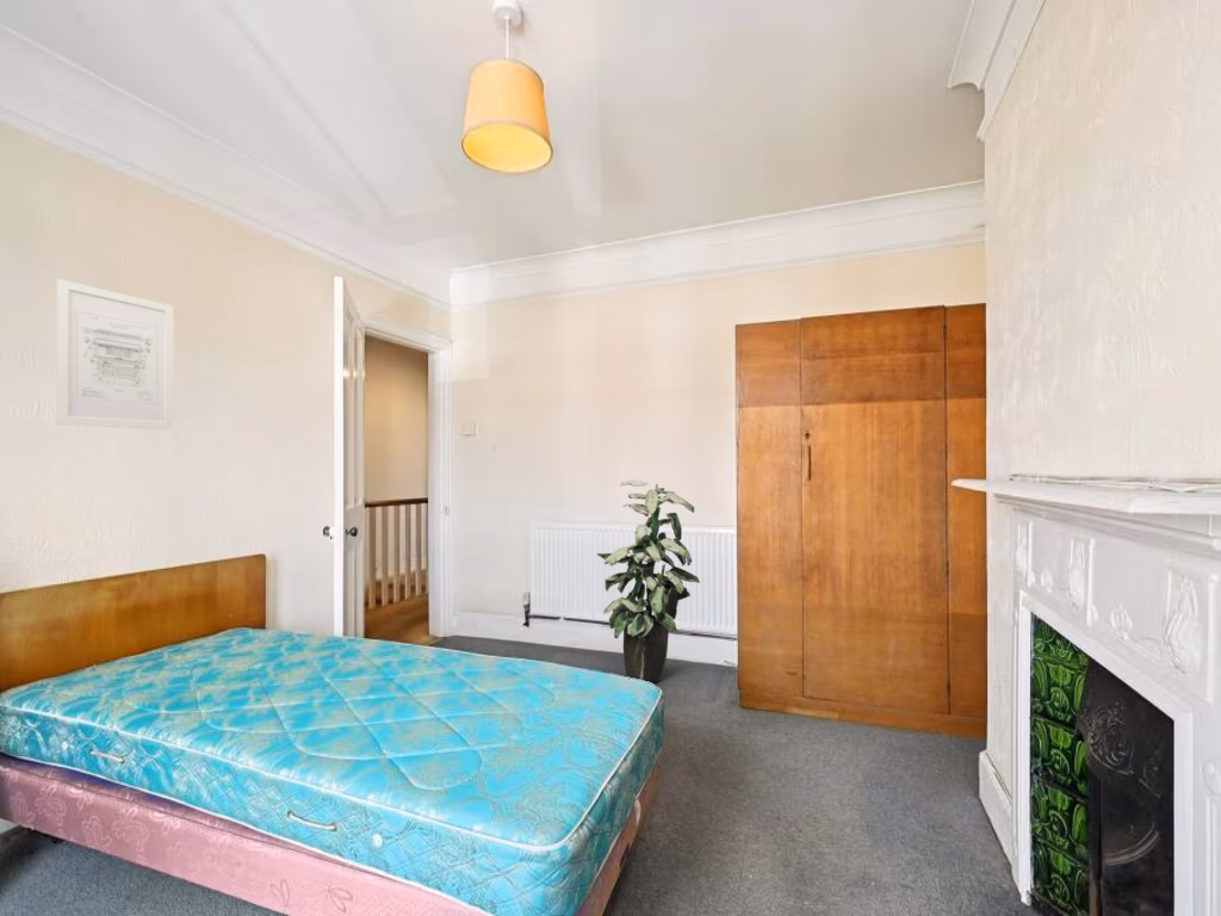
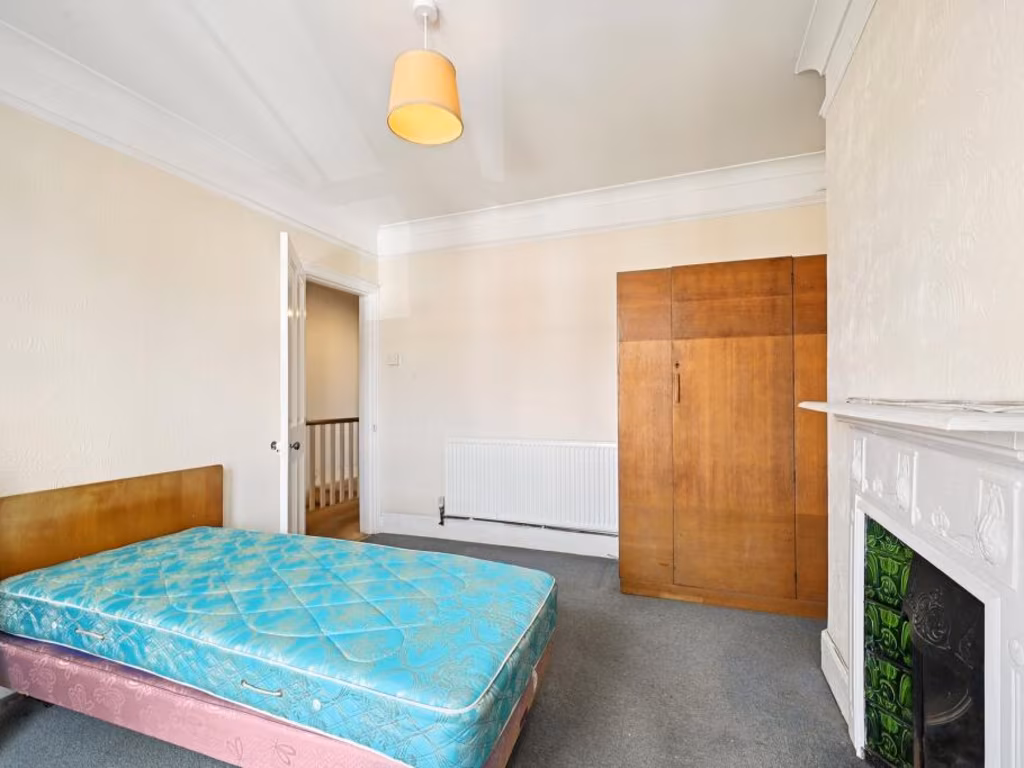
- indoor plant [596,479,701,683]
- wall art [55,278,174,431]
